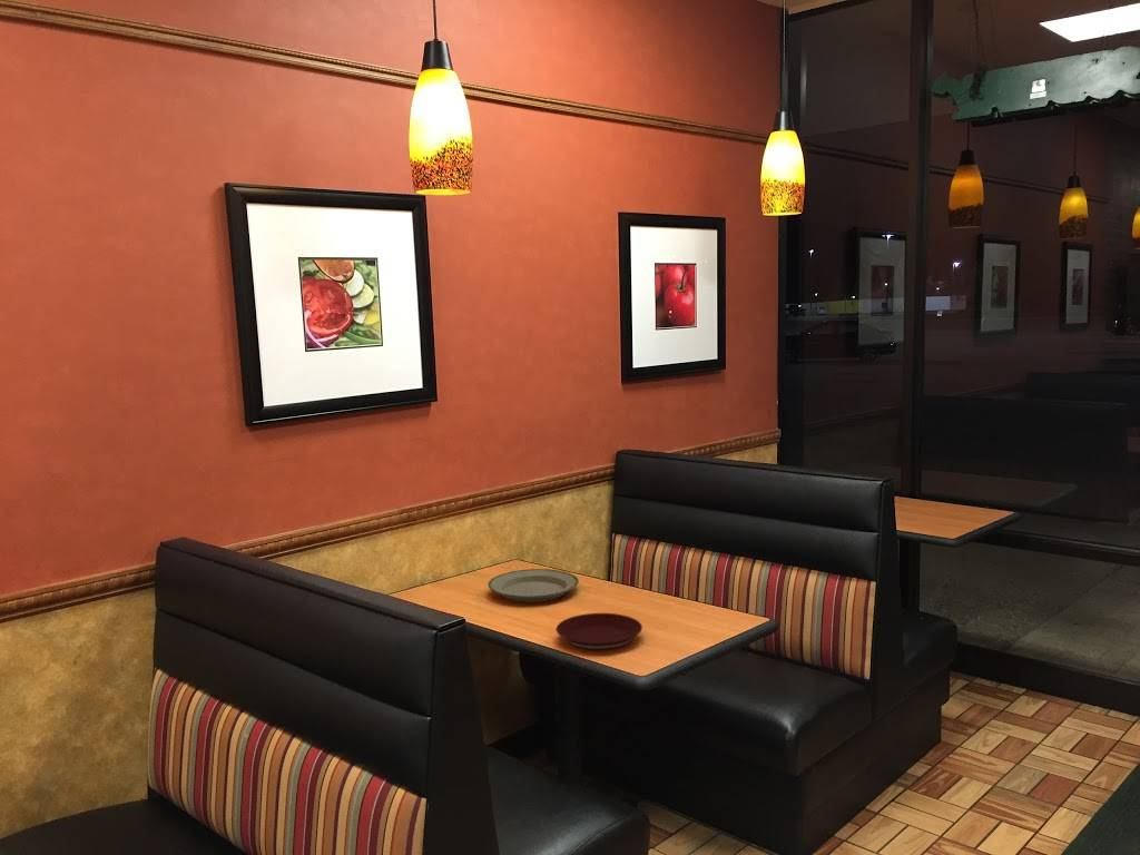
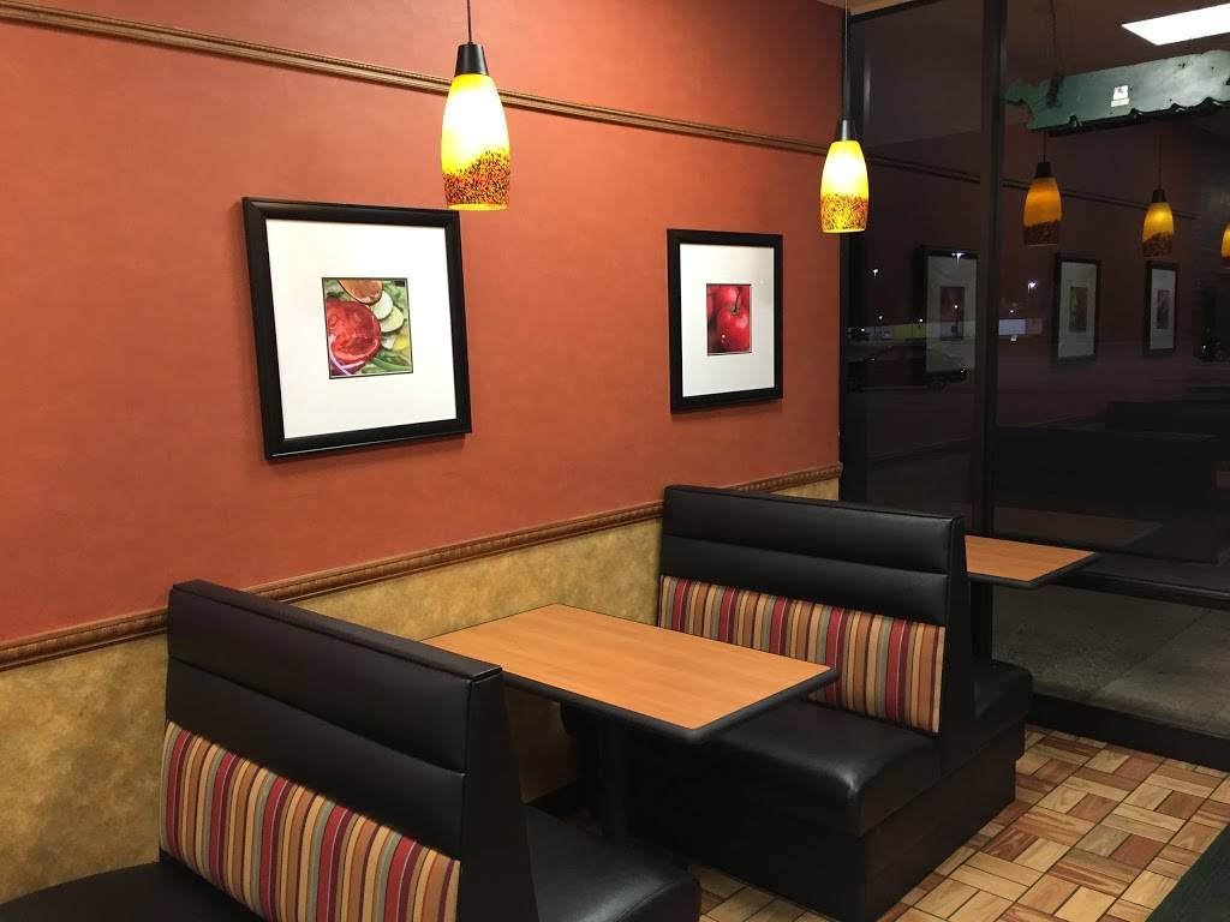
- plate [487,568,580,603]
- plate [556,612,643,651]
